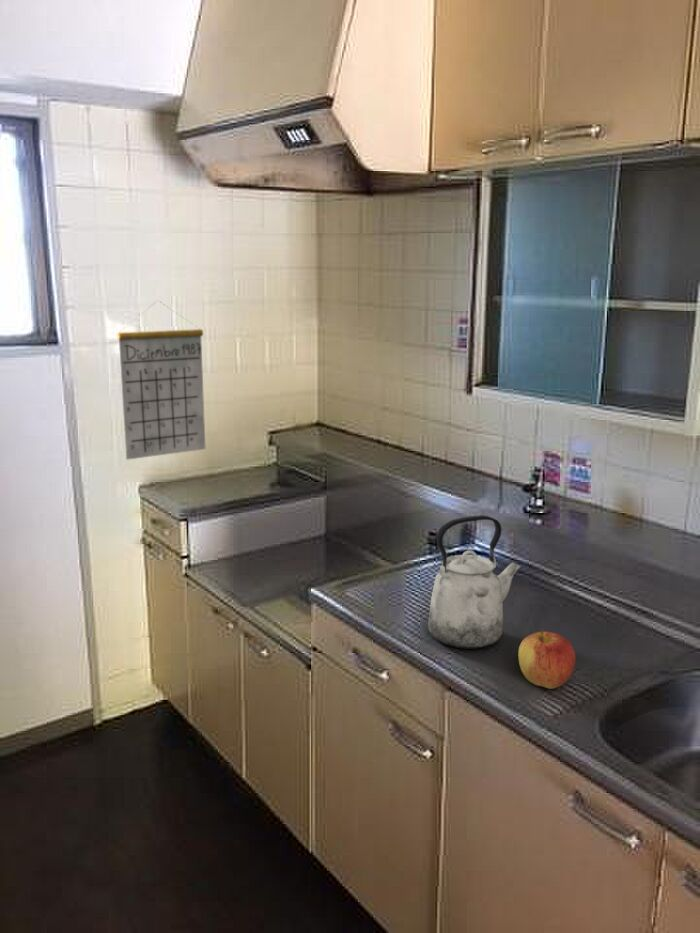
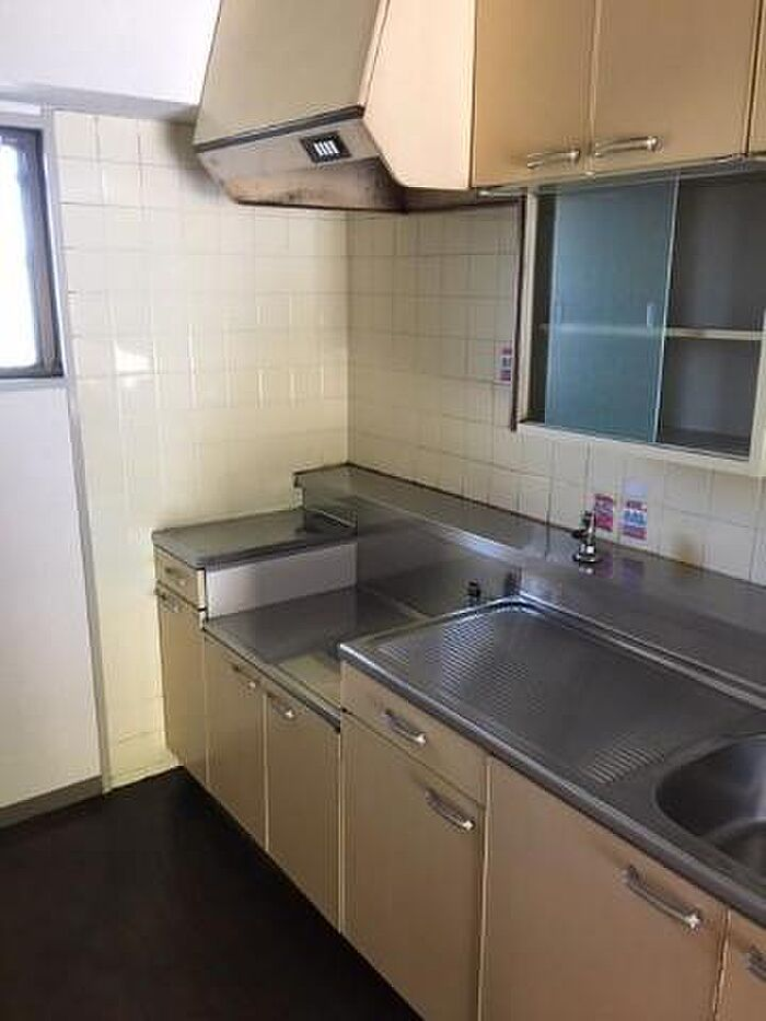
- calendar [116,299,206,461]
- apple [517,628,577,690]
- kettle [427,514,522,650]
